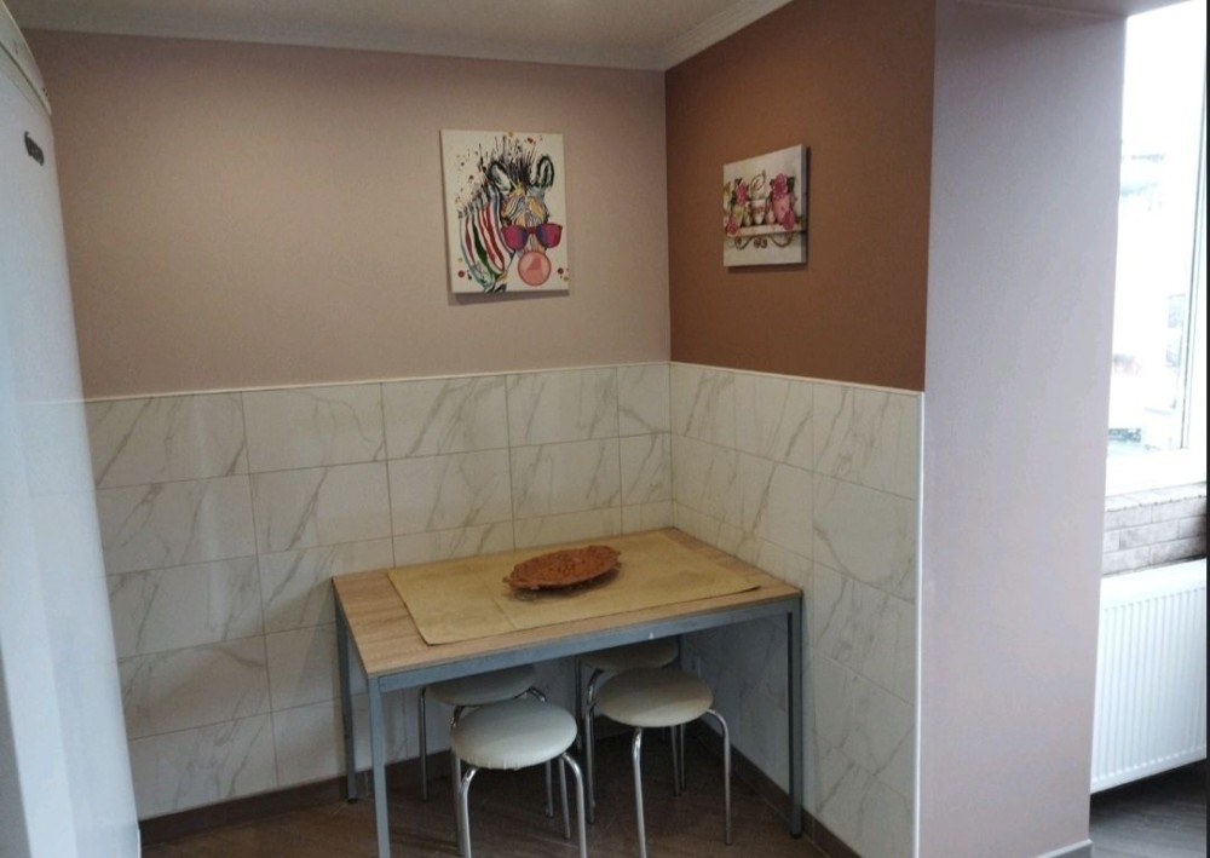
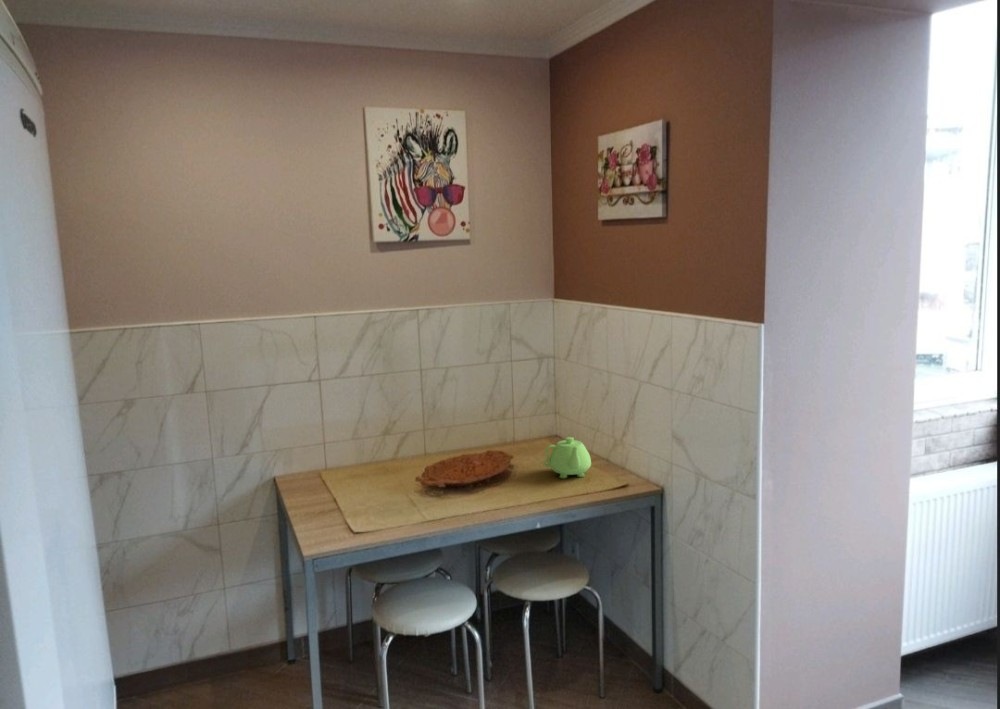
+ teapot [542,436,592,479]
